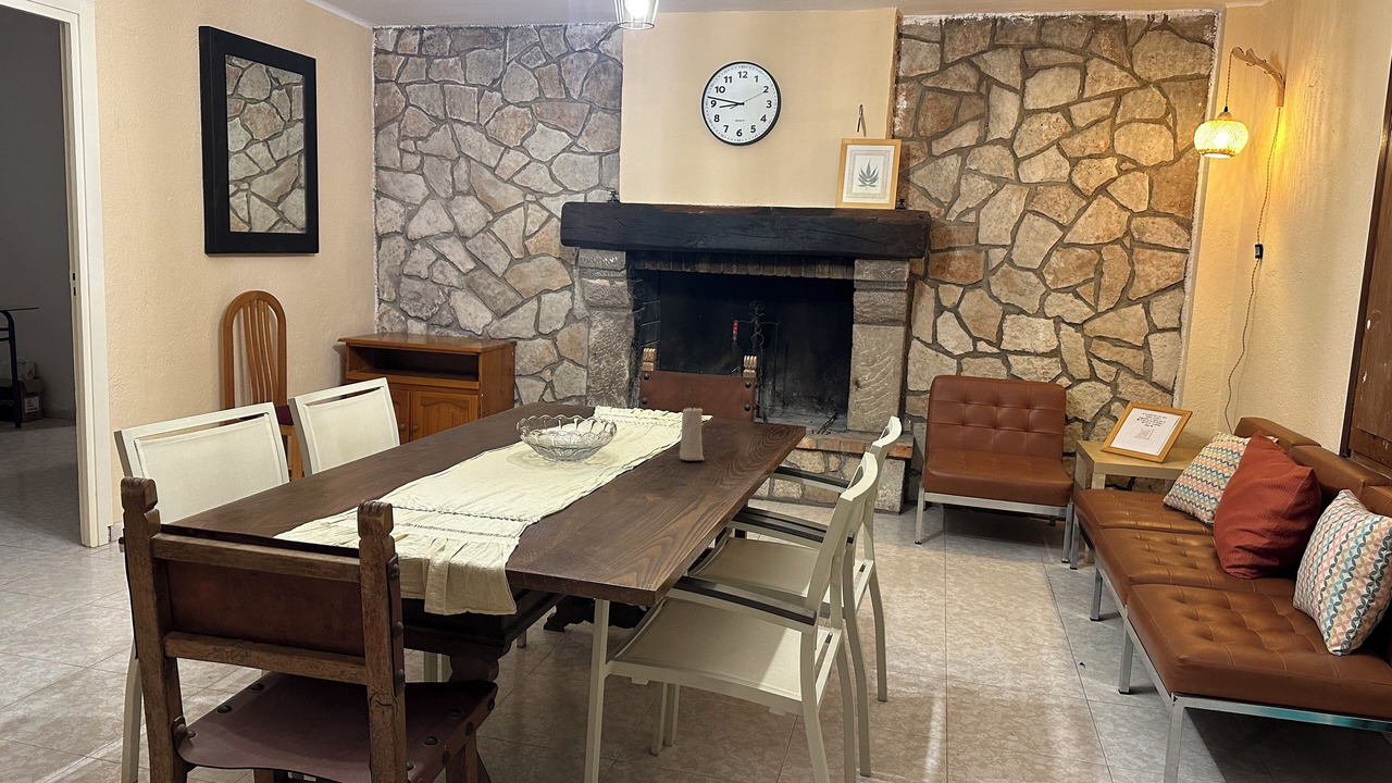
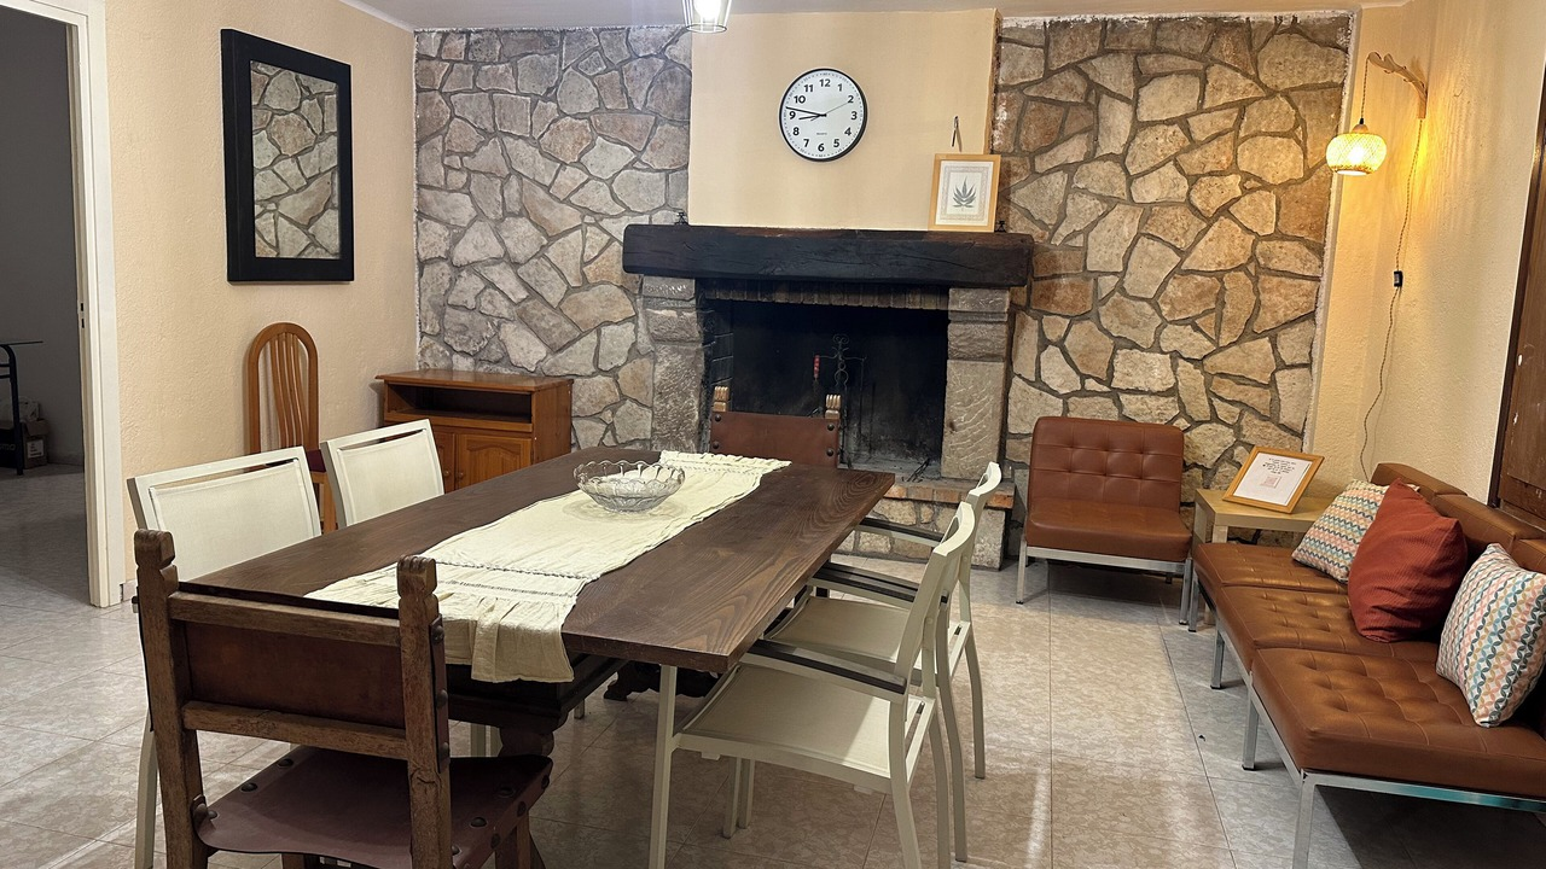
- candle [679,402,705,461]
